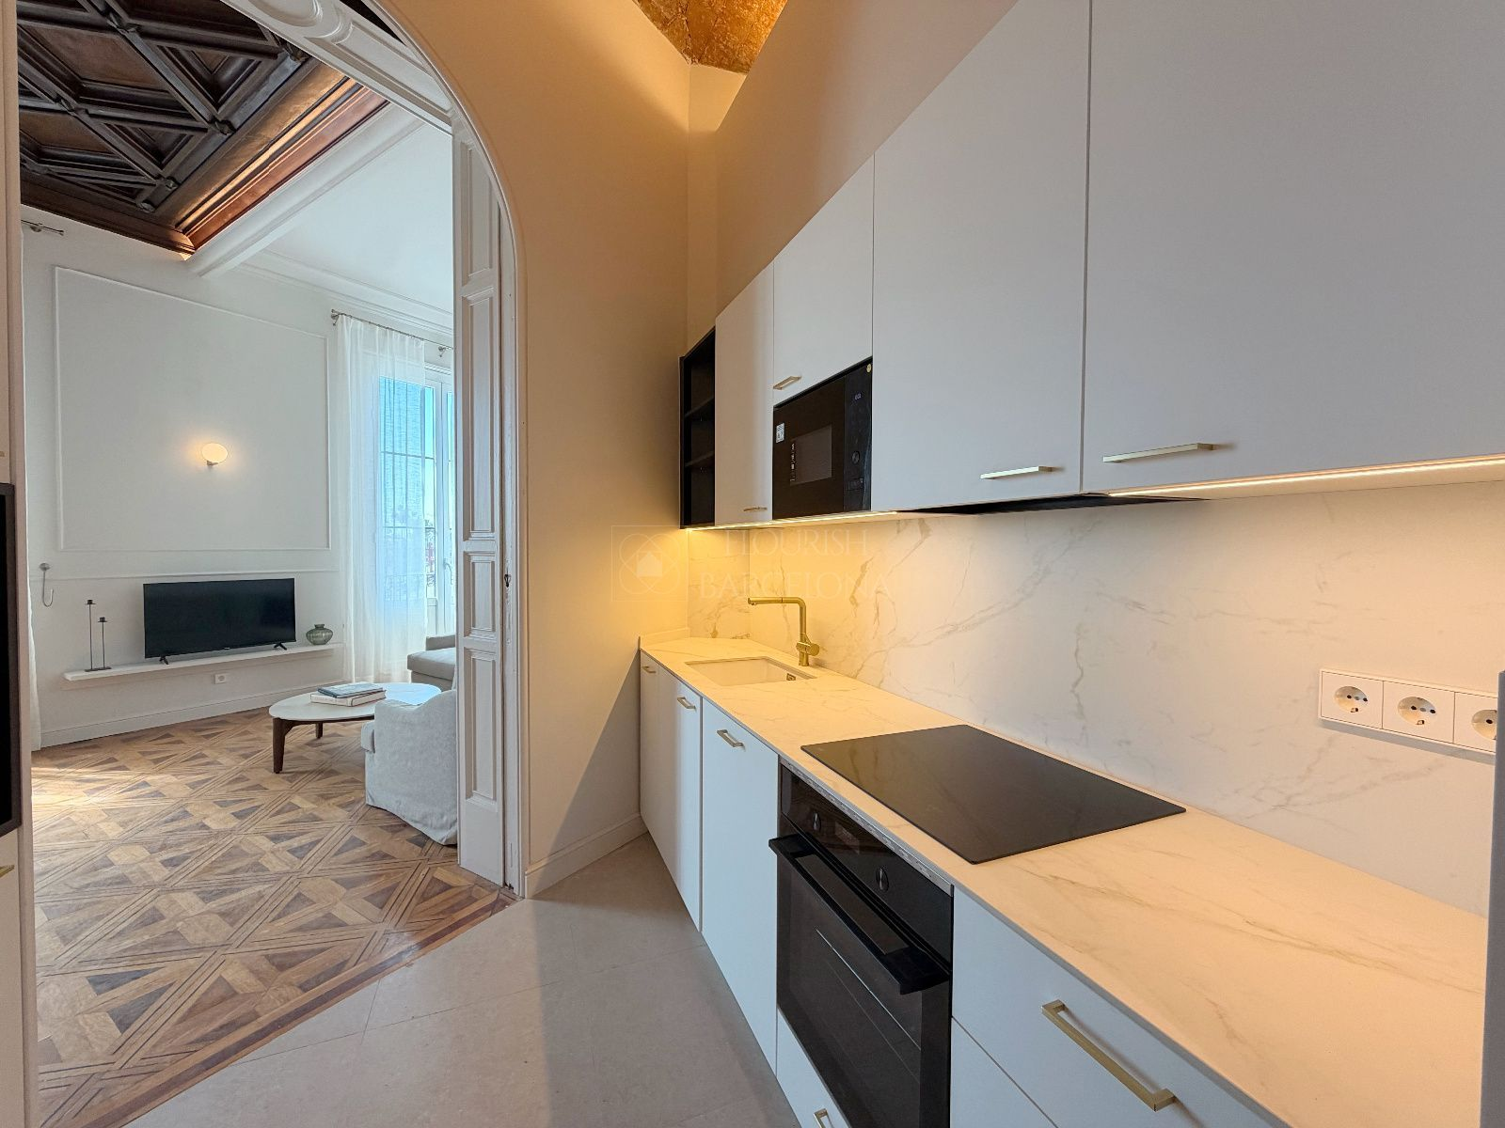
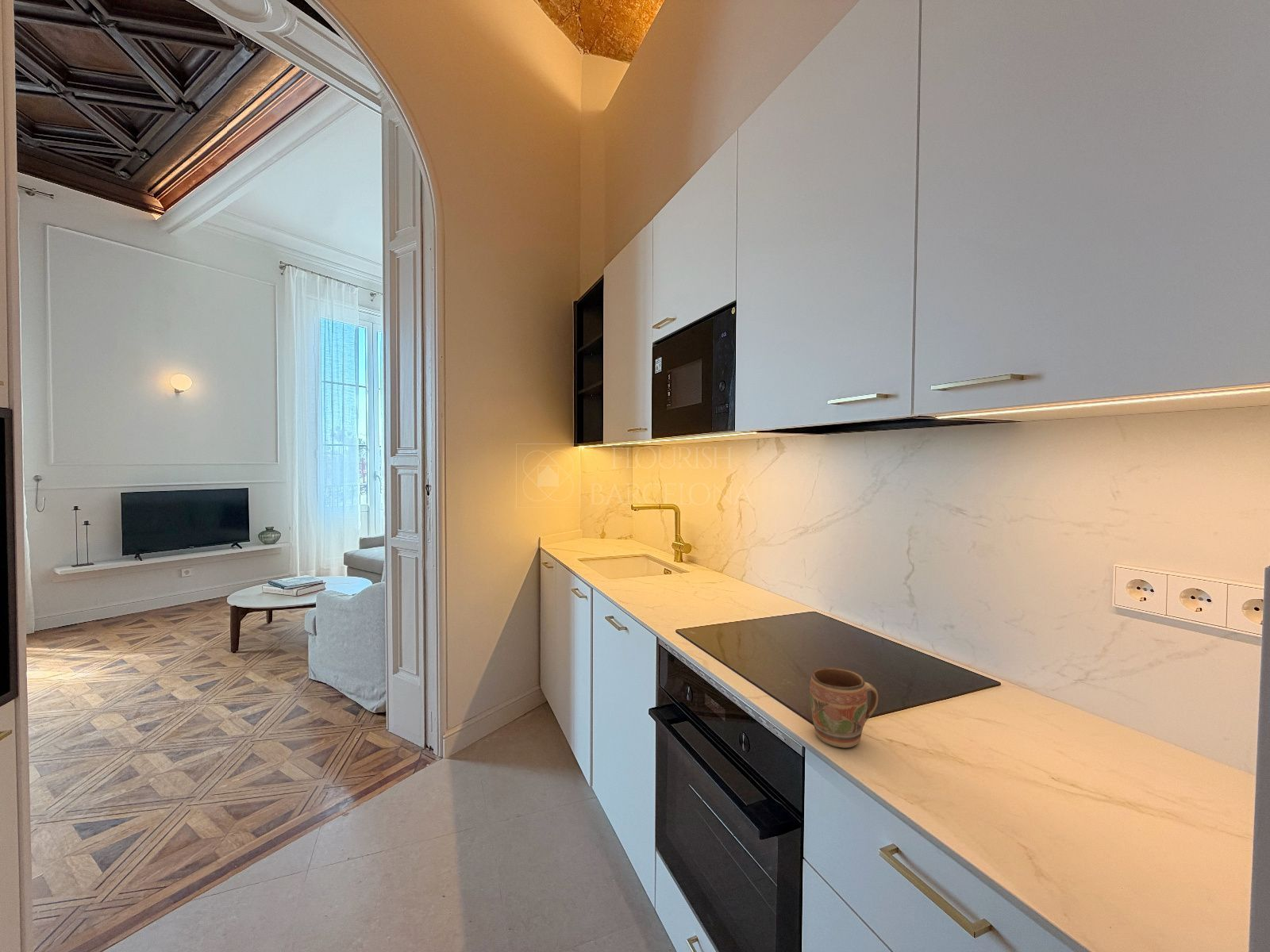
+ mug [809,666,879,749]
